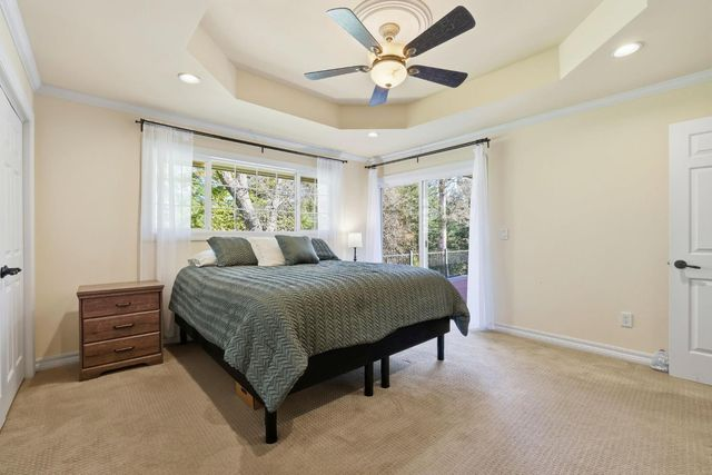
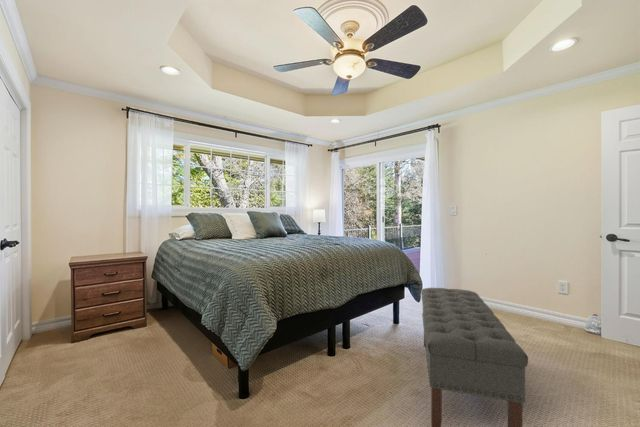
+ bench [420,287,529,427]
